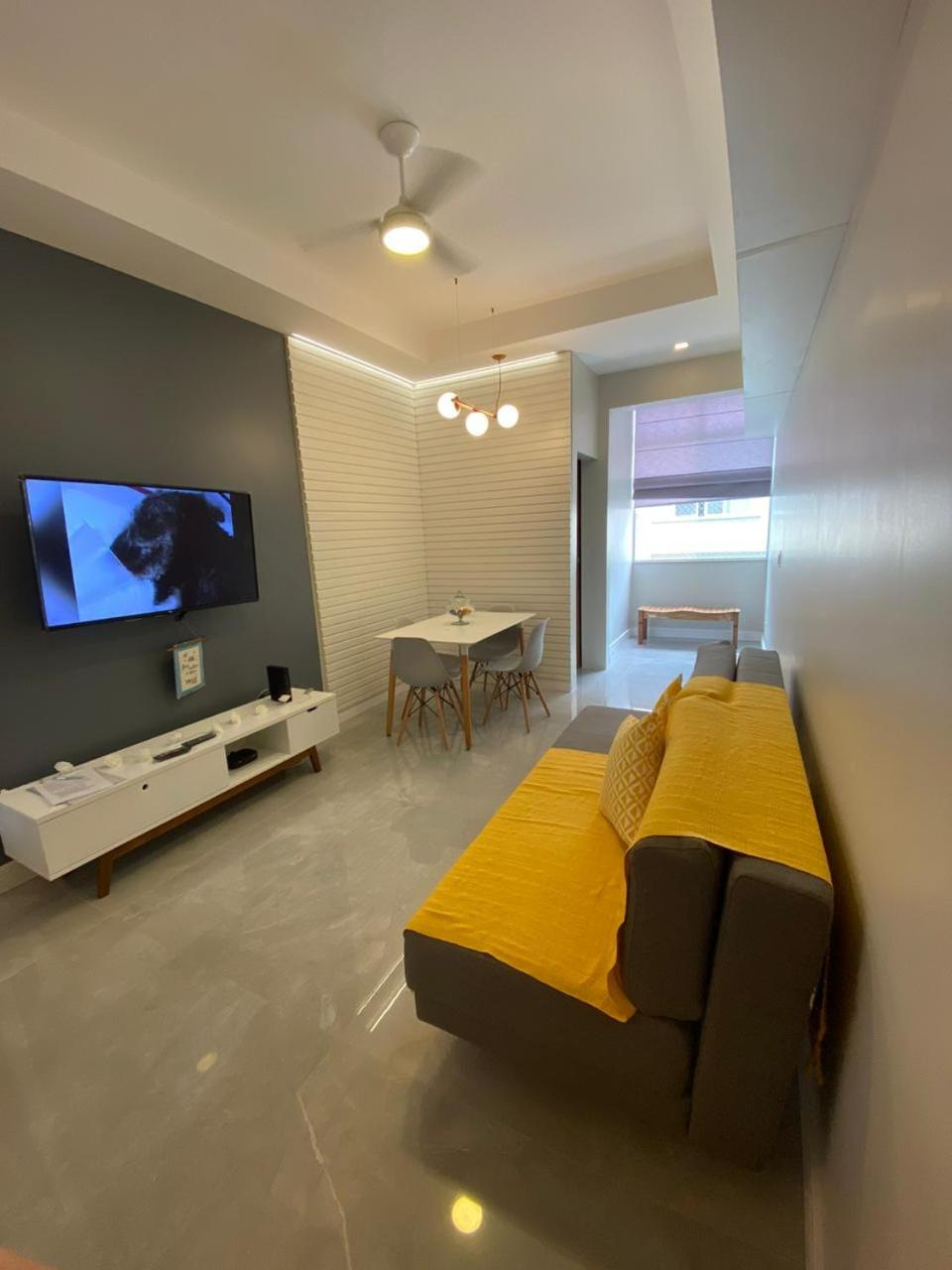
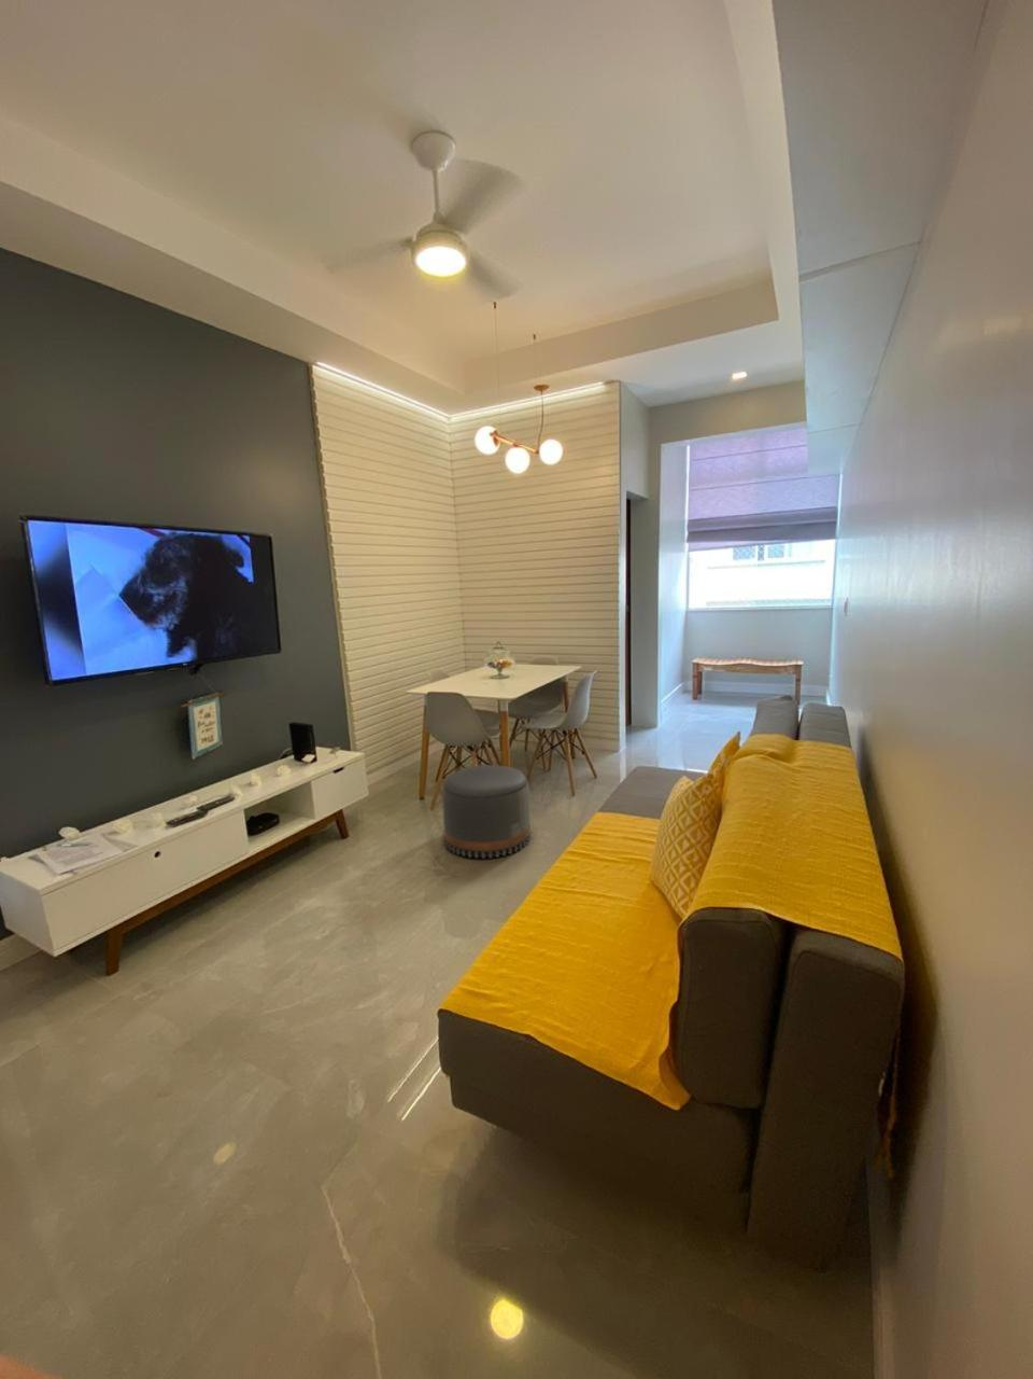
+ pouf [442,763,532,860]
